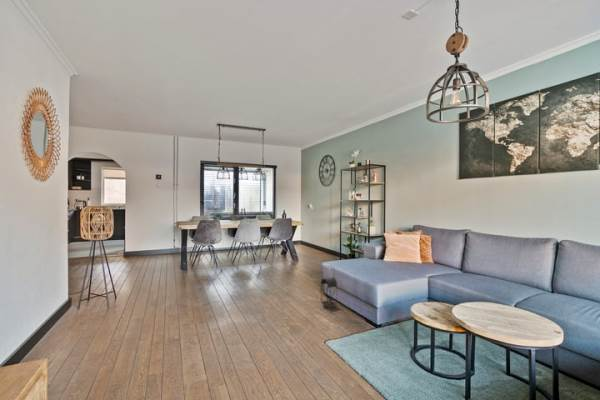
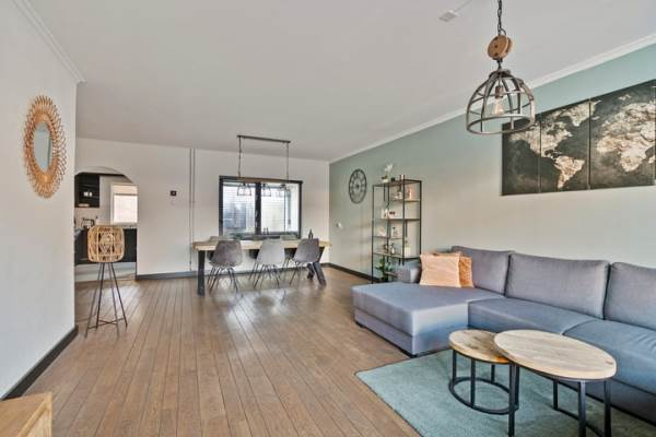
- lantern [319,265,339,309]
